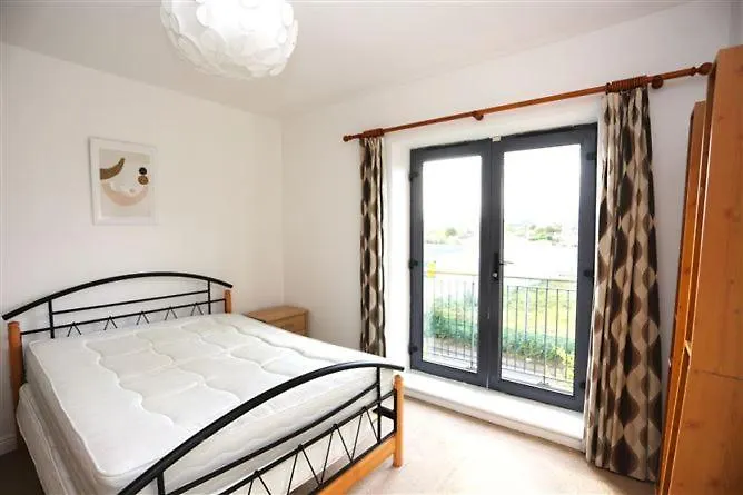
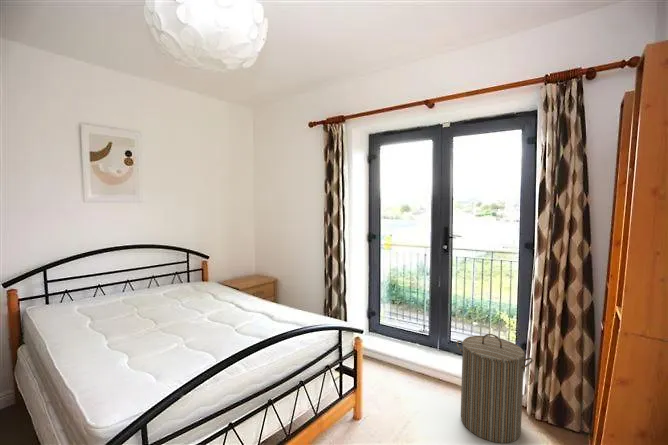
+ laundry hamper [456,333,534,444]
